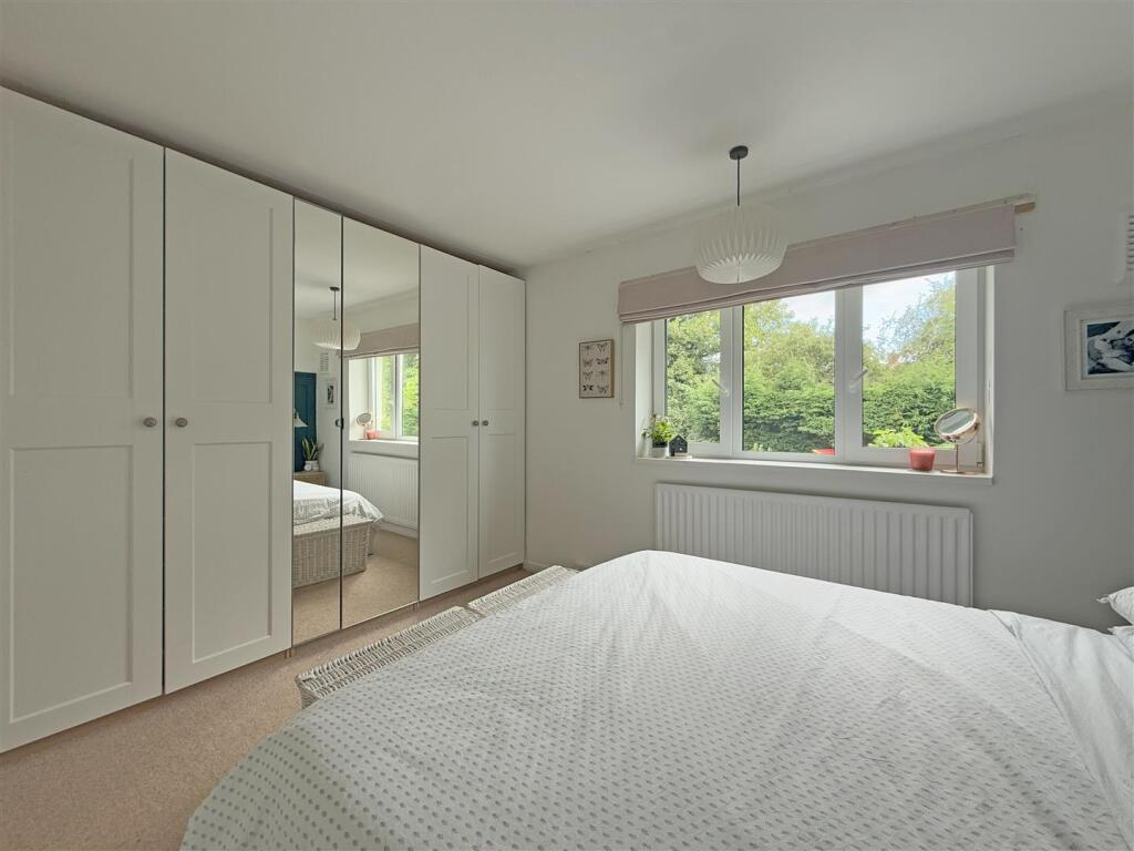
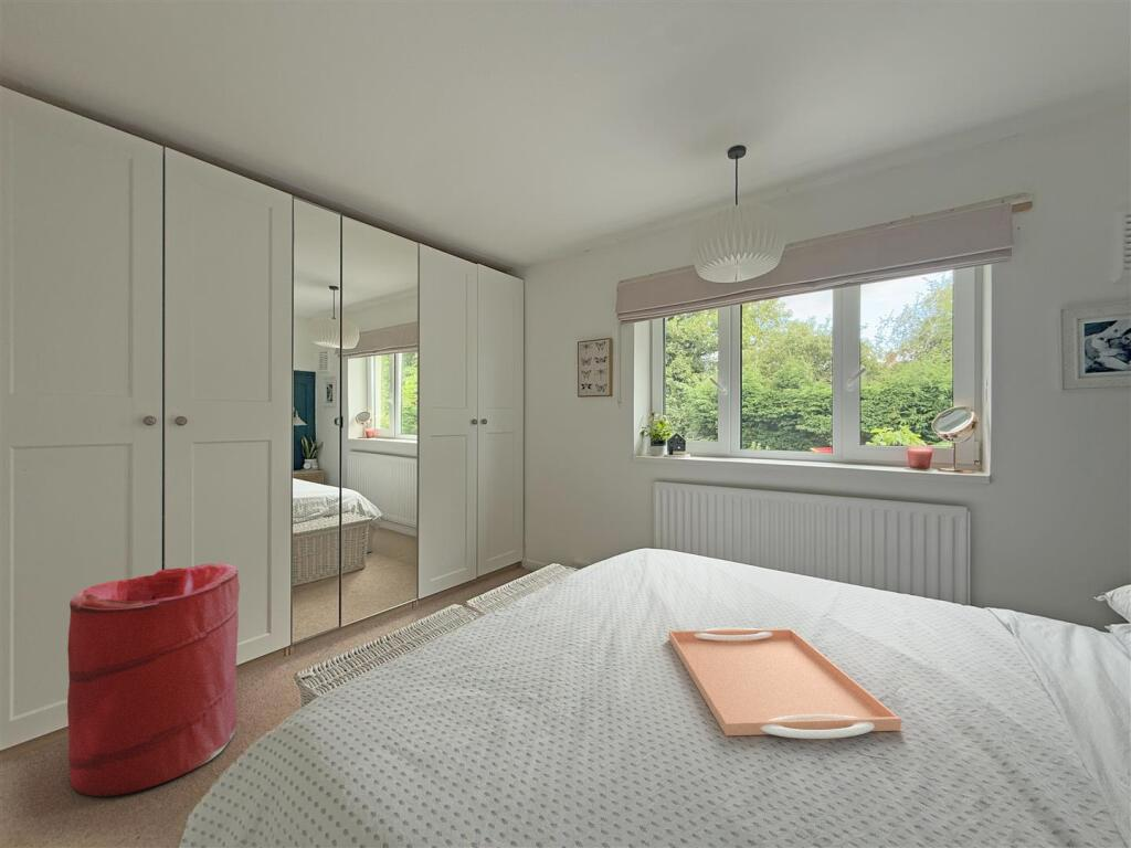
+ serving tray [668,627,901,740]
+ laundry hamper [66,562,241,797]
